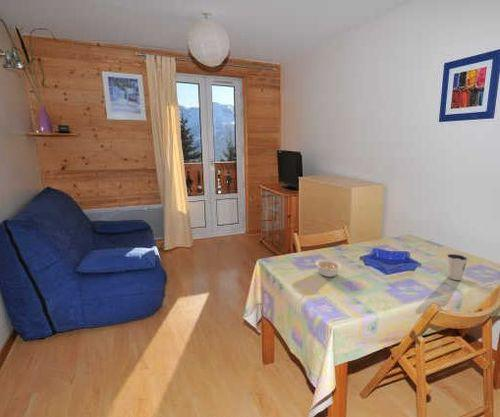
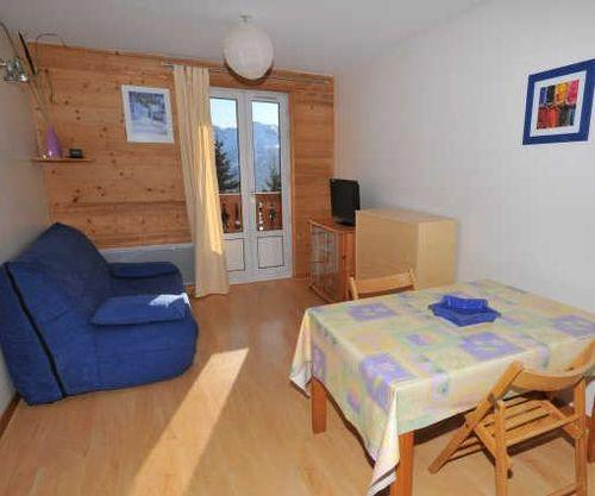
- dixie cup [446,253,469,281]
- legume [314,259,342,278]
